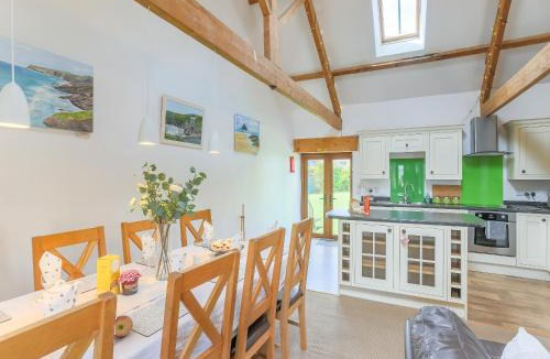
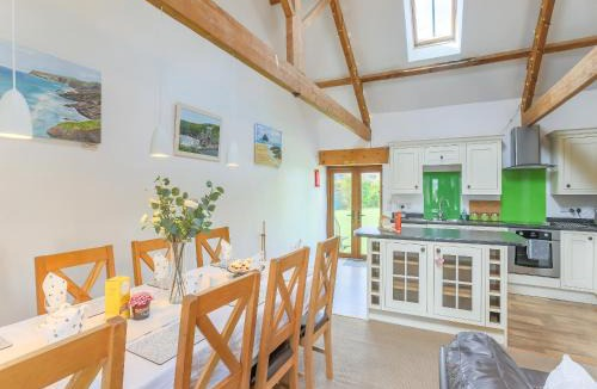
- apple [113,314,134,338]
